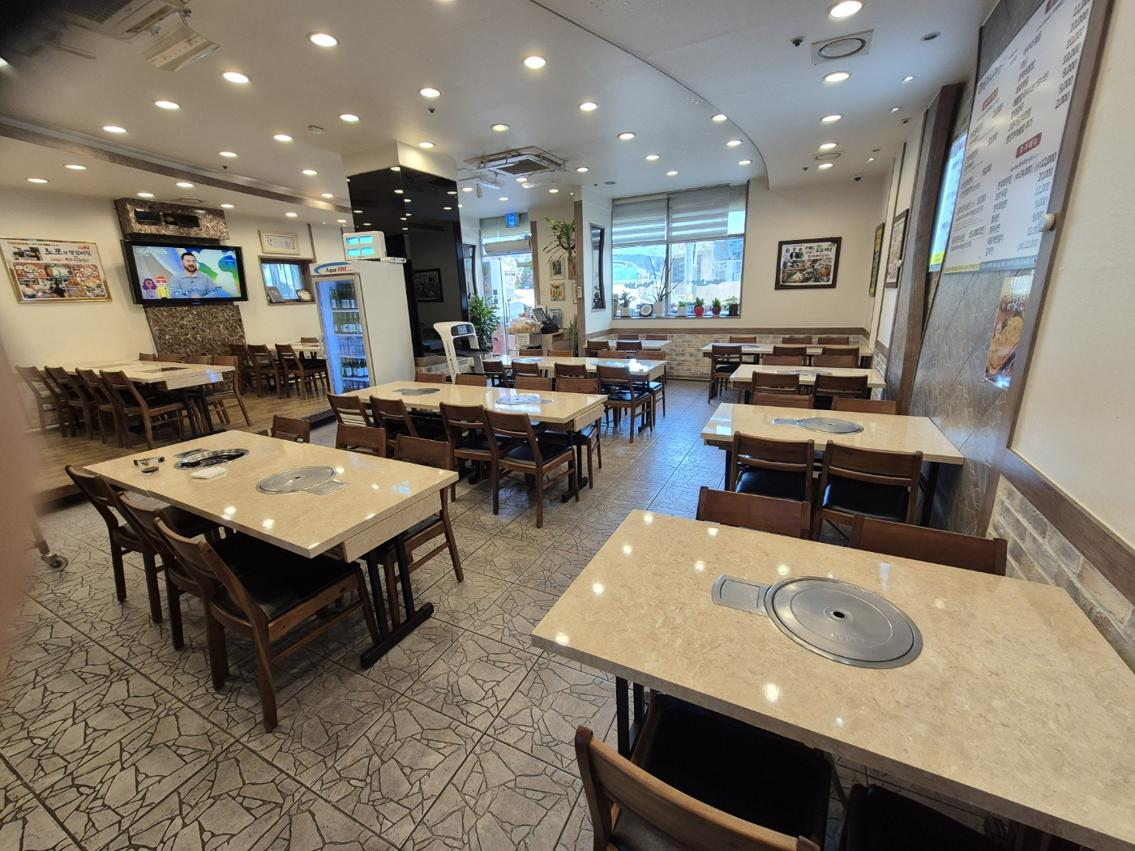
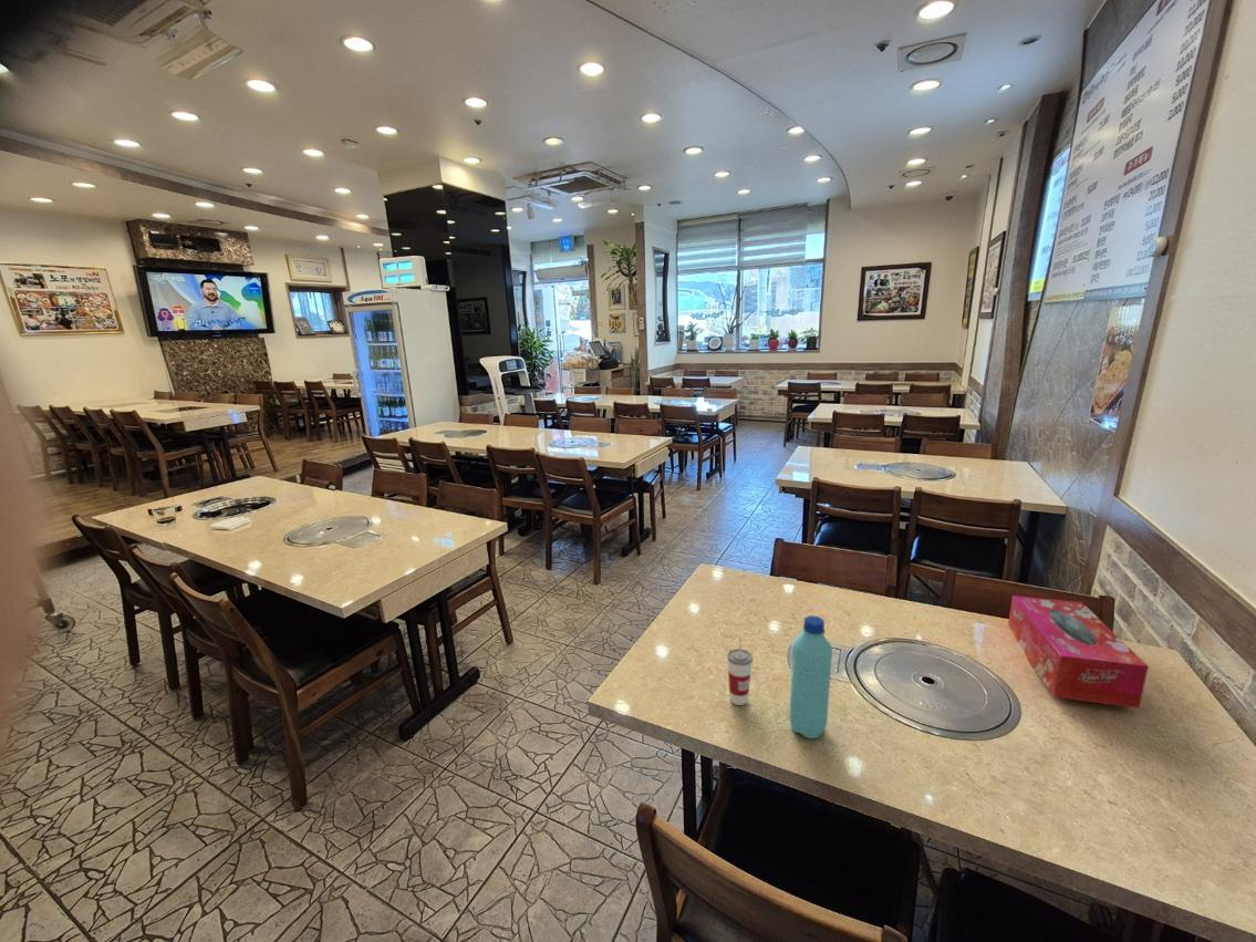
+ tissue box [1007,594,1150,710]
+ water bottle [788,614,833,739]
+ cup [726,636,754,706]
